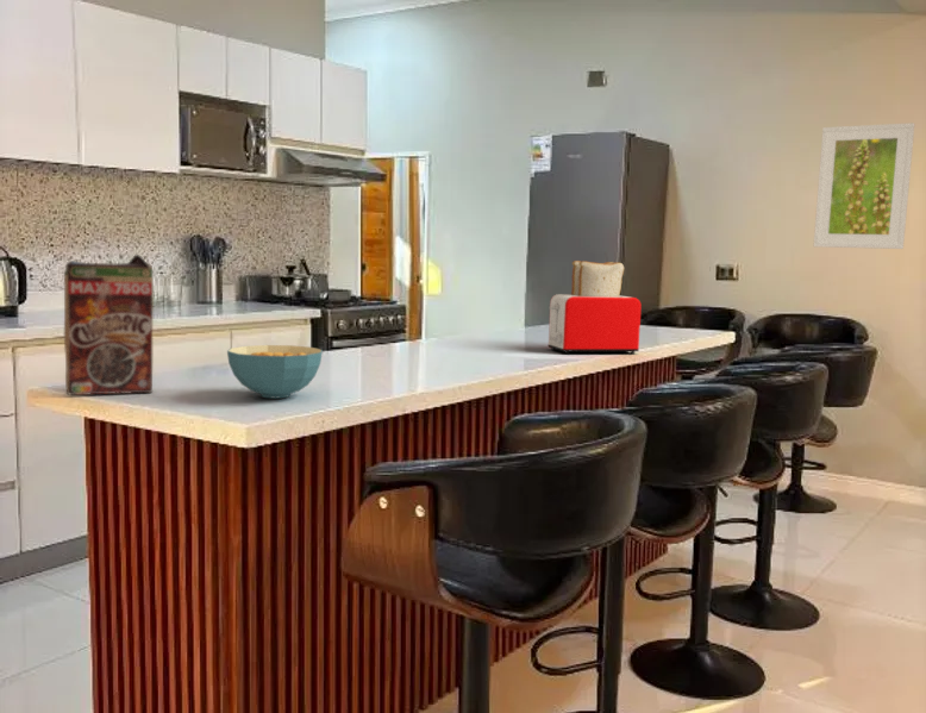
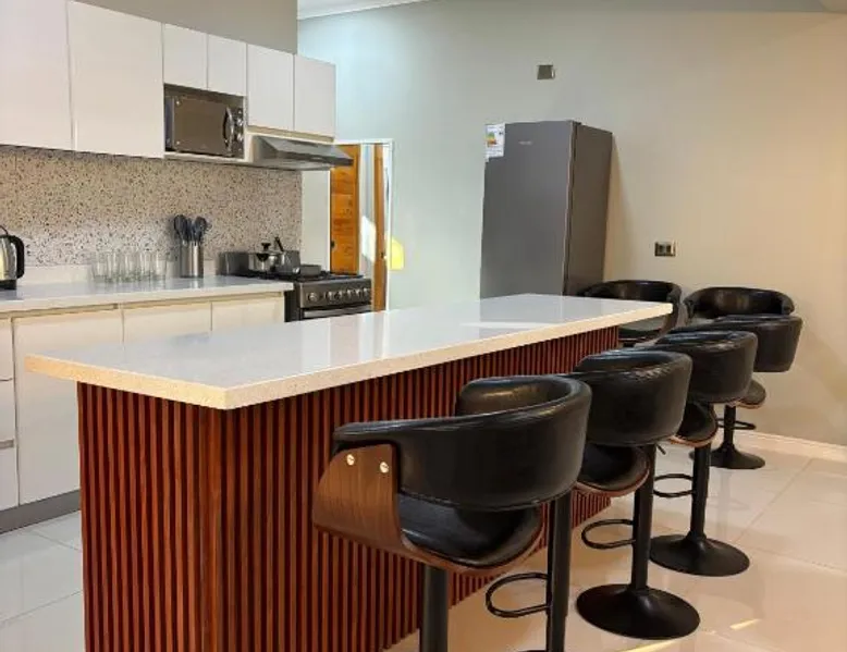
- cereal box [63,254,154,396]
- cereal bowl [226,344,324,399]
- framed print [813,121,915,250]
- toaster [548,259,643,355]
